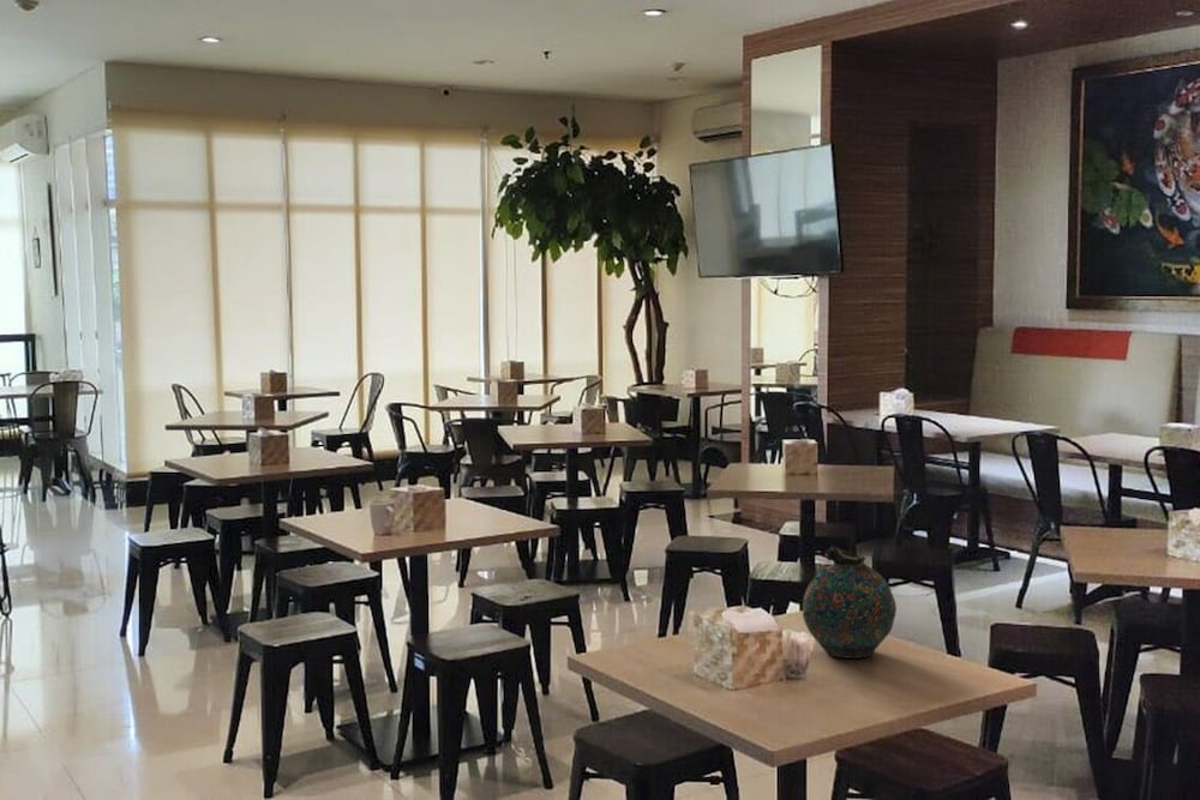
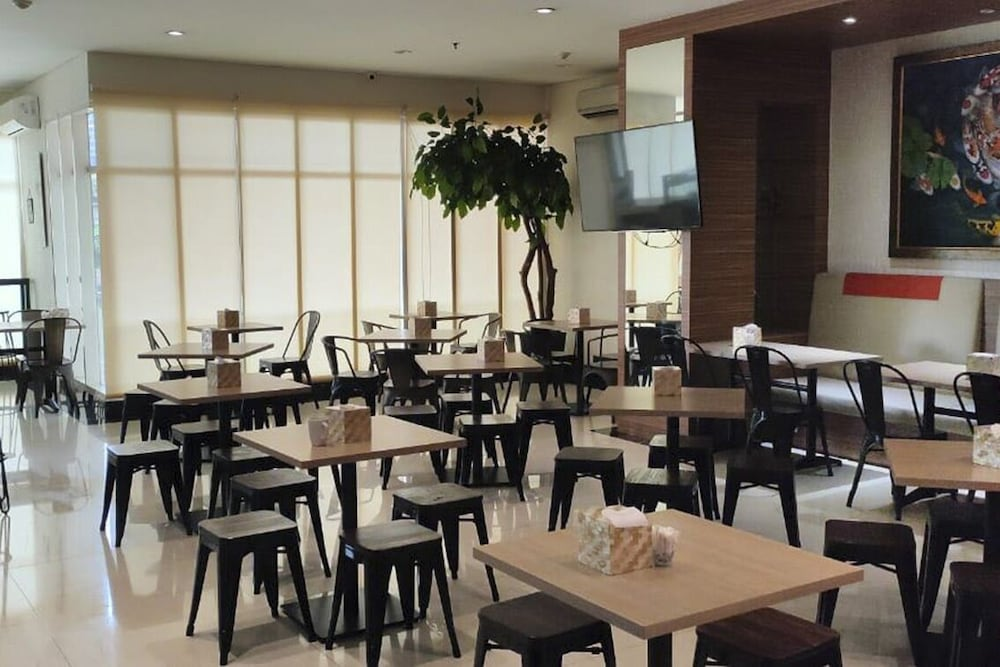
- snuff bottle [802,545,898,660]
